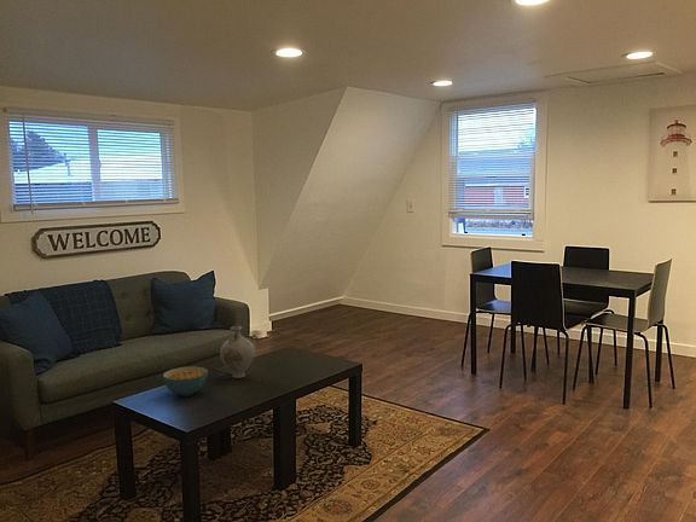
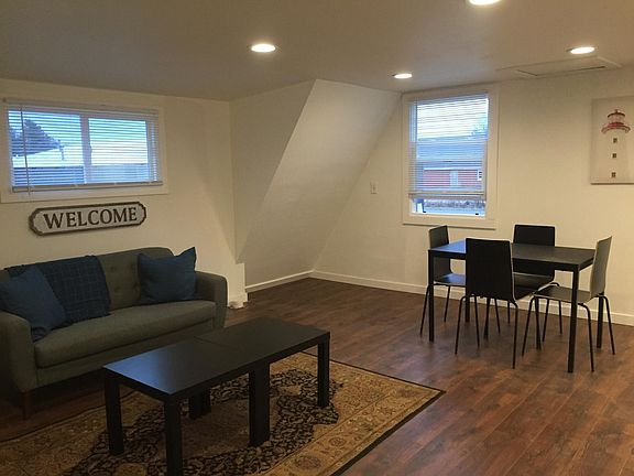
- decorative vase [219,325,256,379]
- cereal bowl [162,365,209,398]
